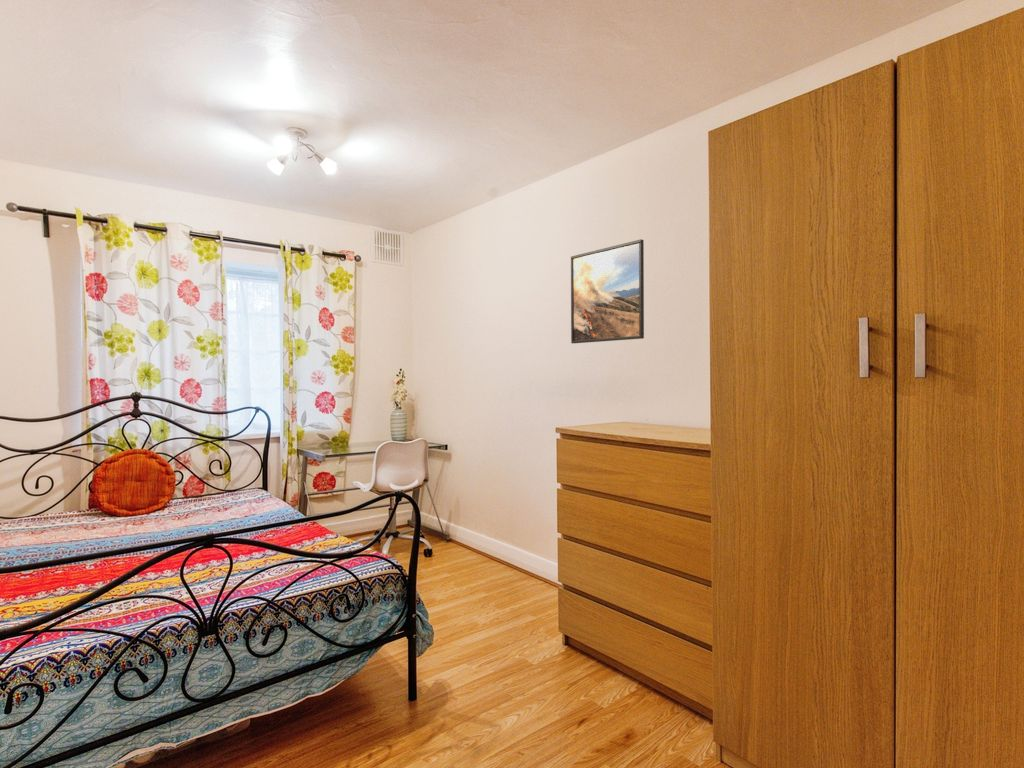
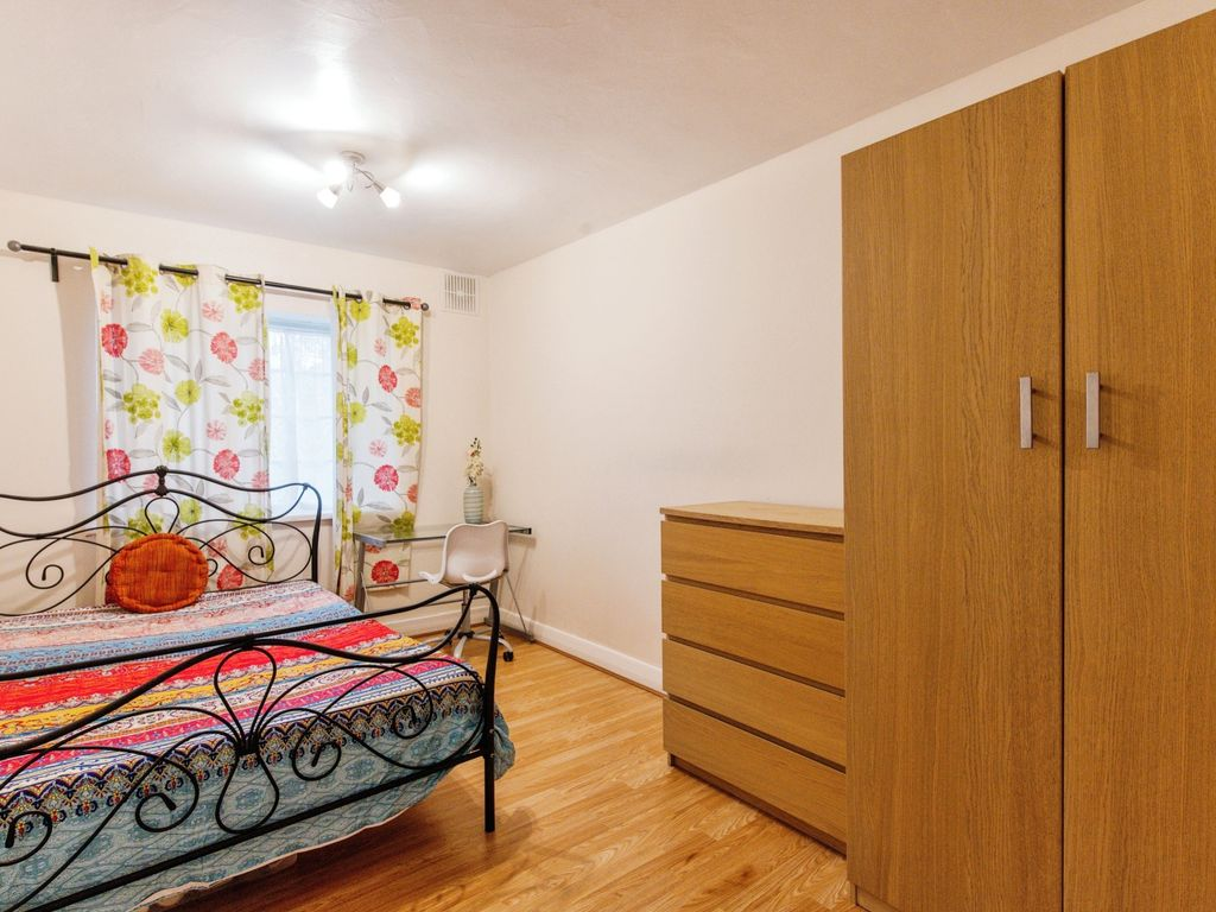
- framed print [570,238,645,344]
